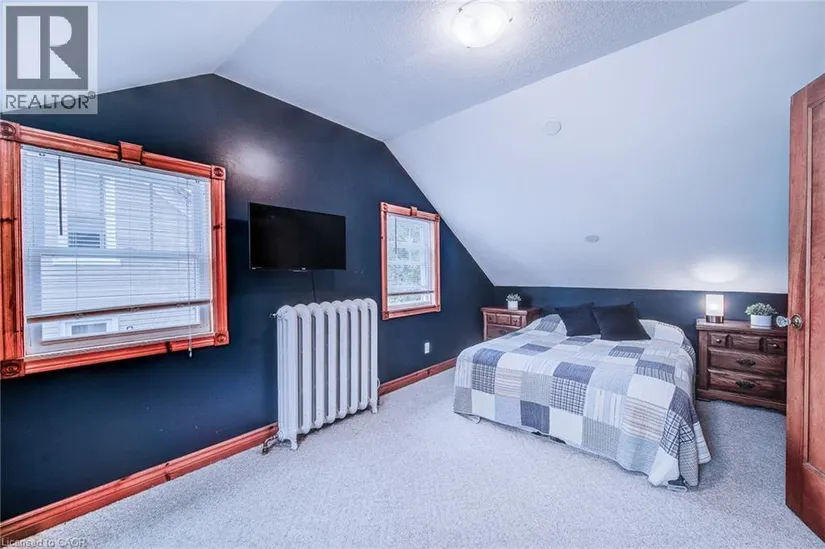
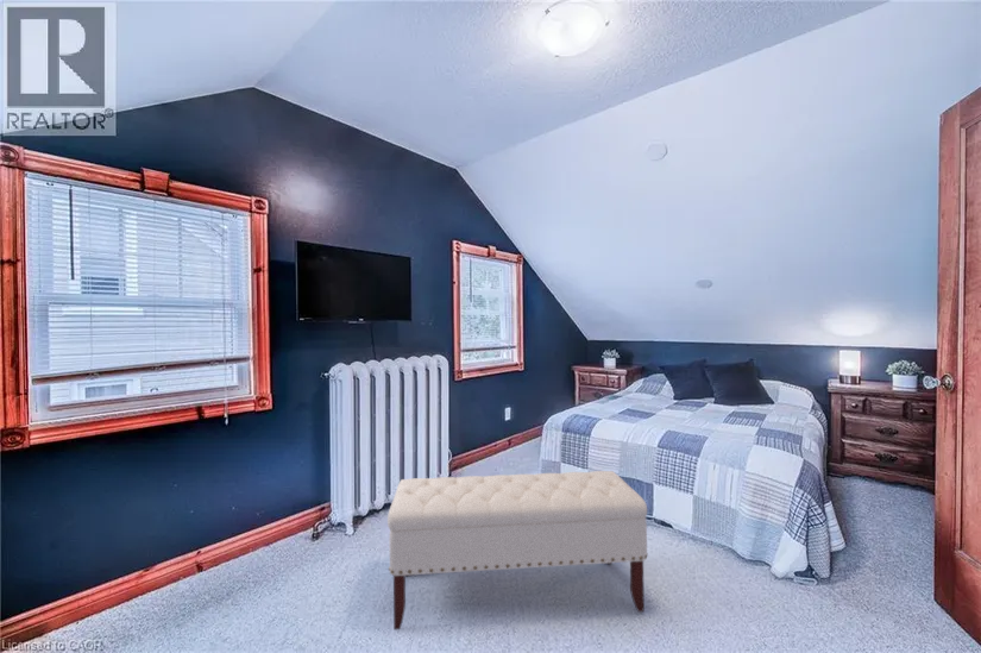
+ bench [386,470,649,630]
